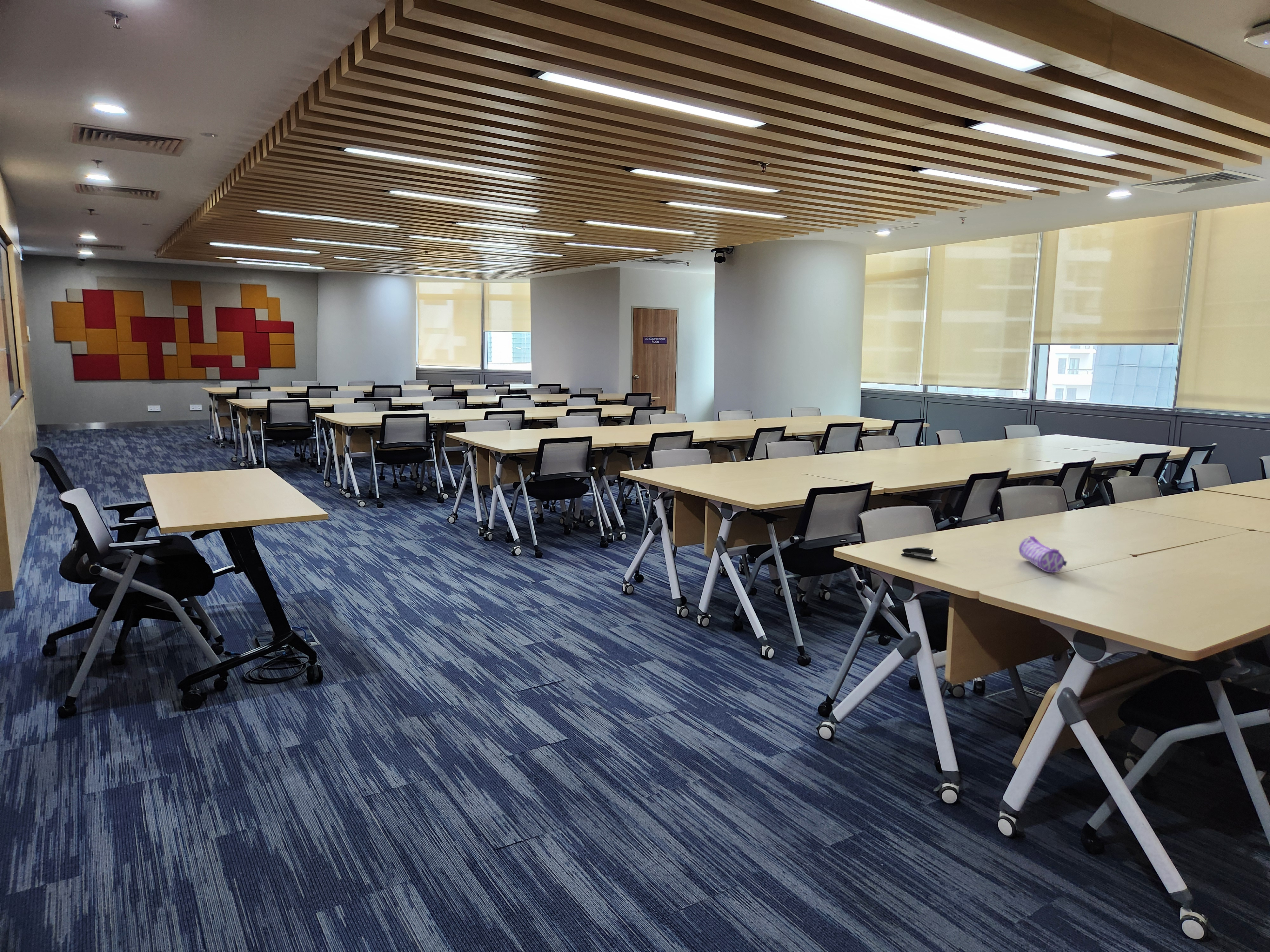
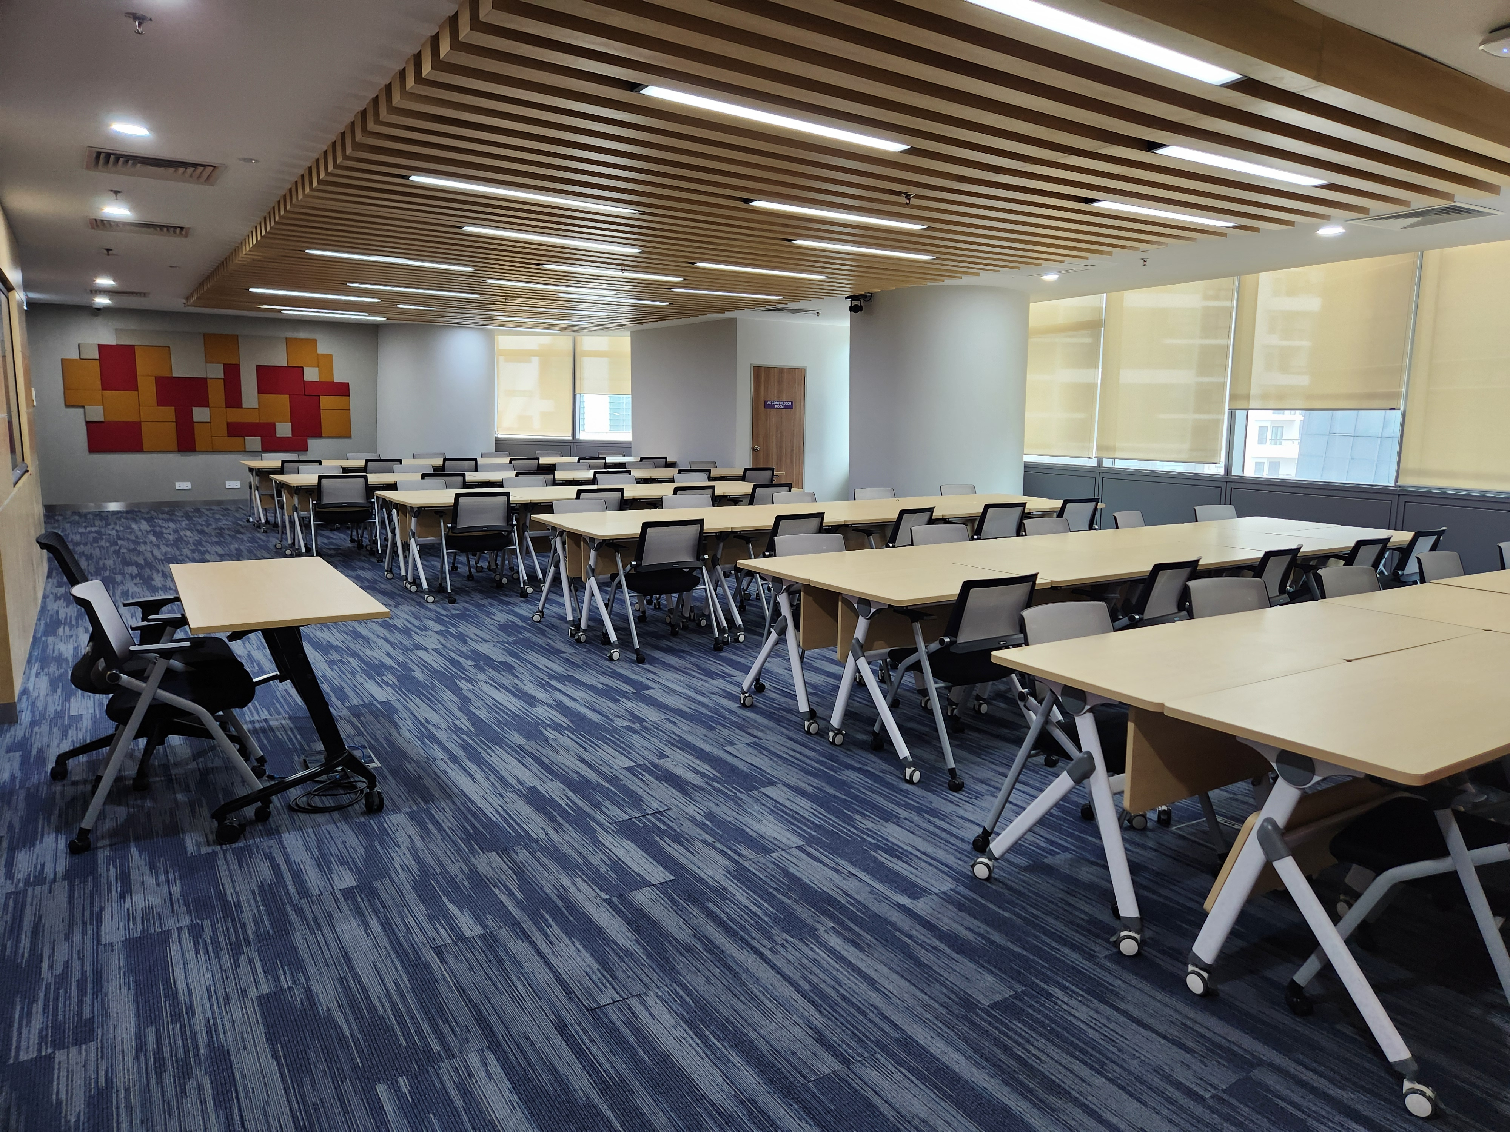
- stapler [901,547,937,561]
- pencil case [1019,536,1067,573]
